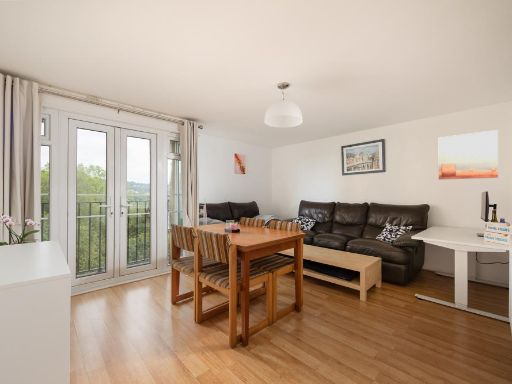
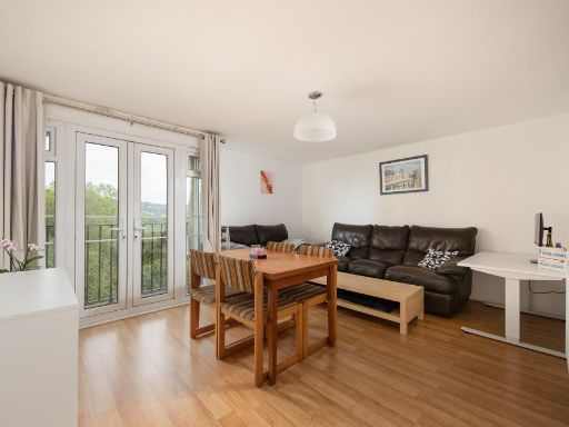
- wall art [438,129,499,181]
